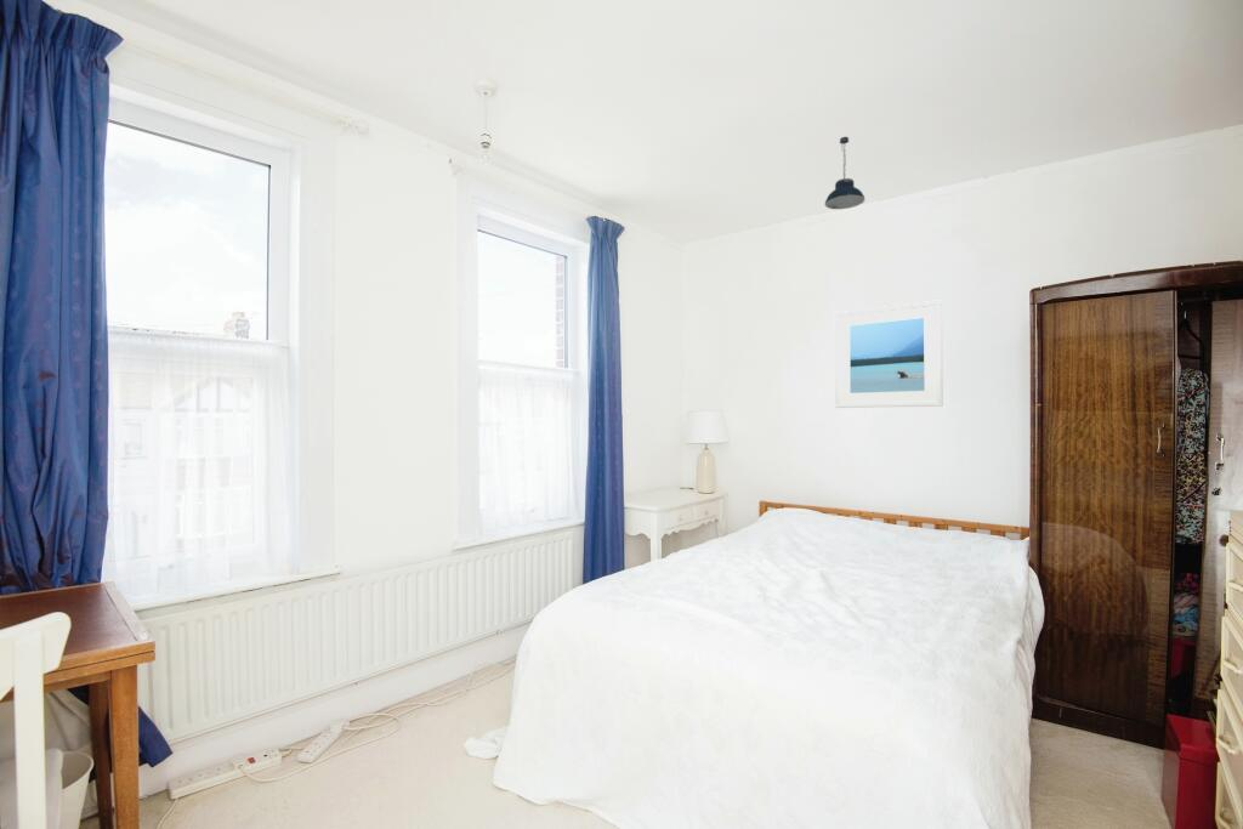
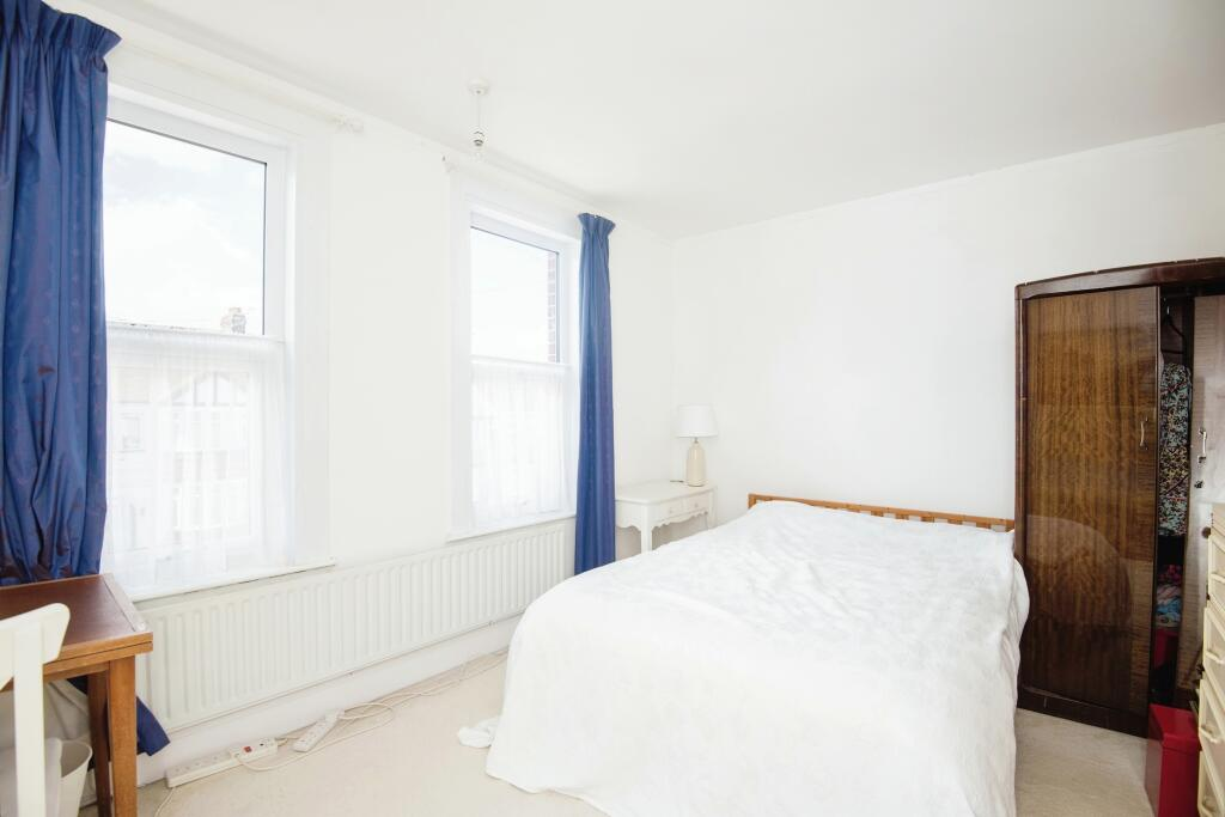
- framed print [834,299,944,409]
- pendant light [824,136,867,210]
